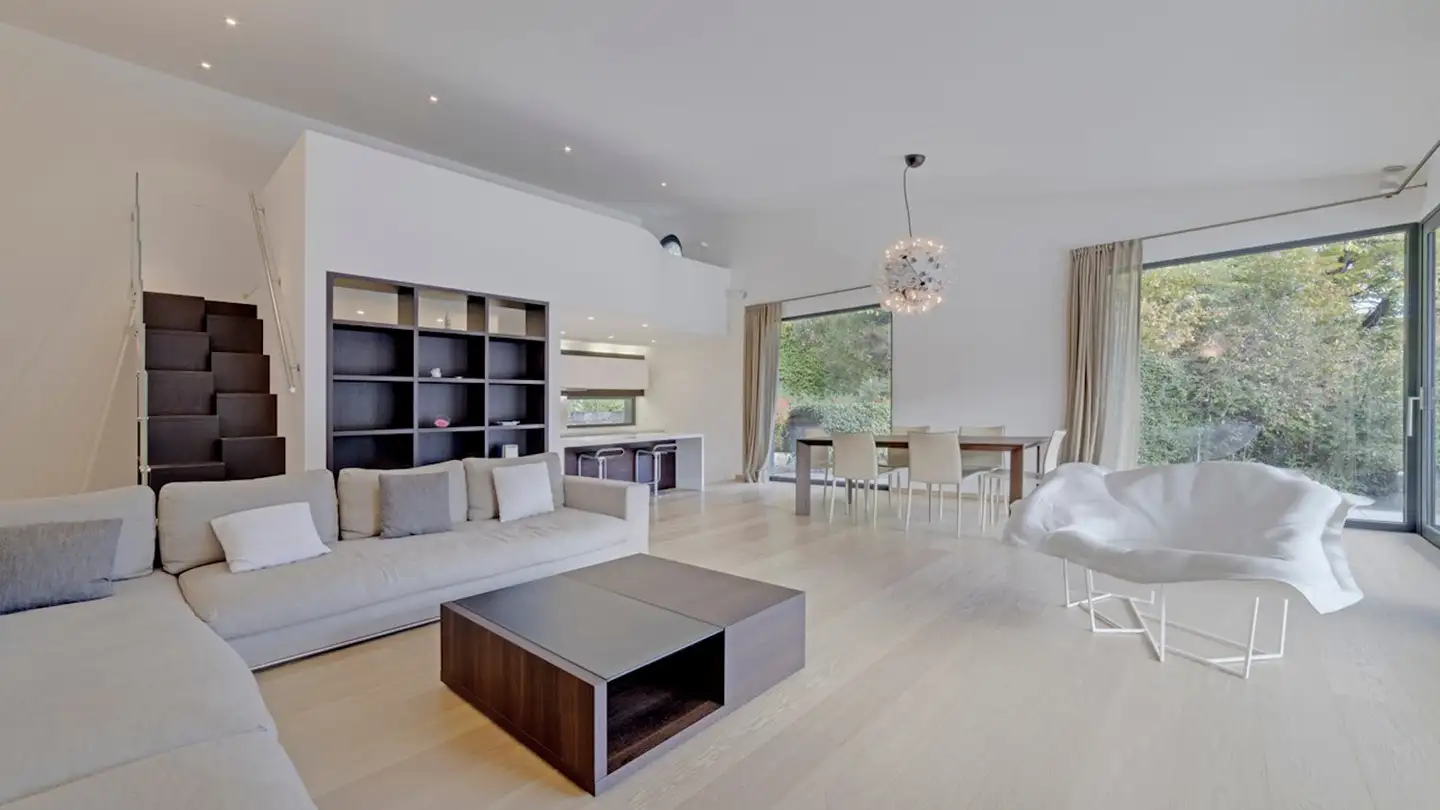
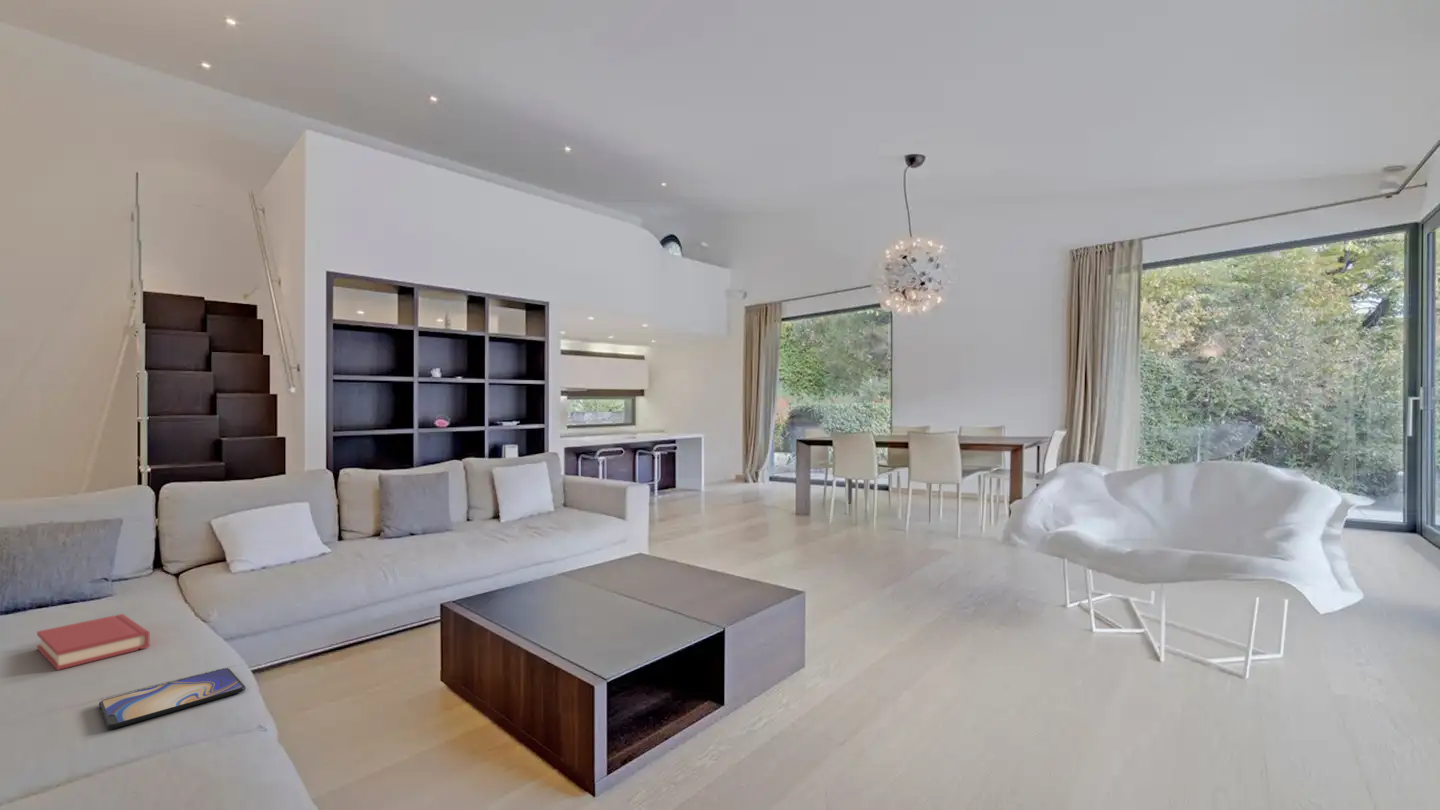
+ hardback book [36,613,150,671]
+ tablet [98,667,247,730]
